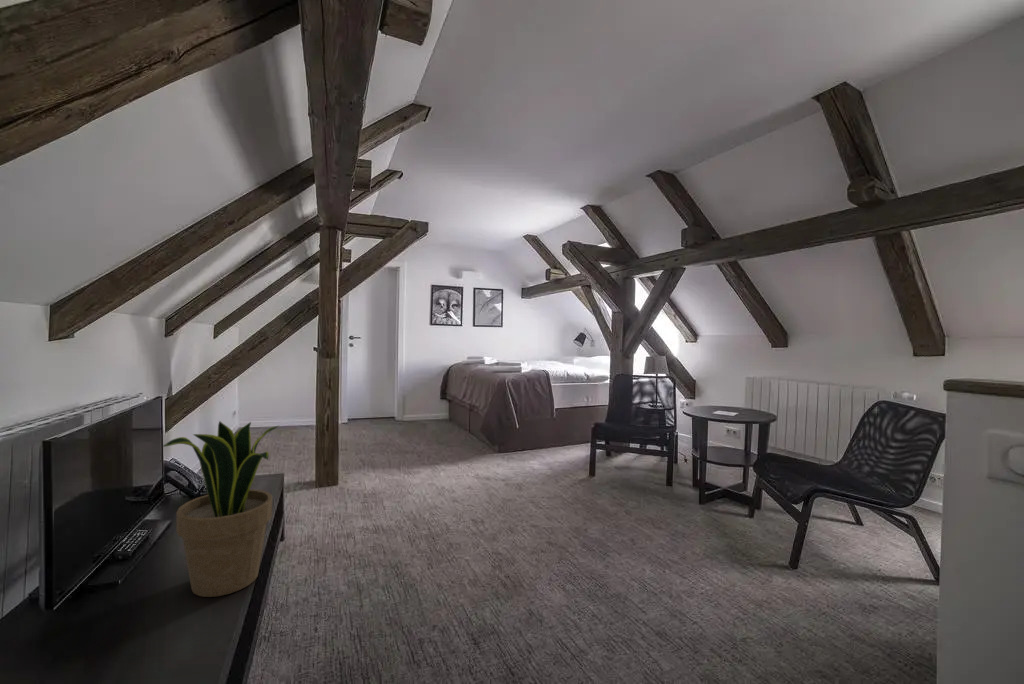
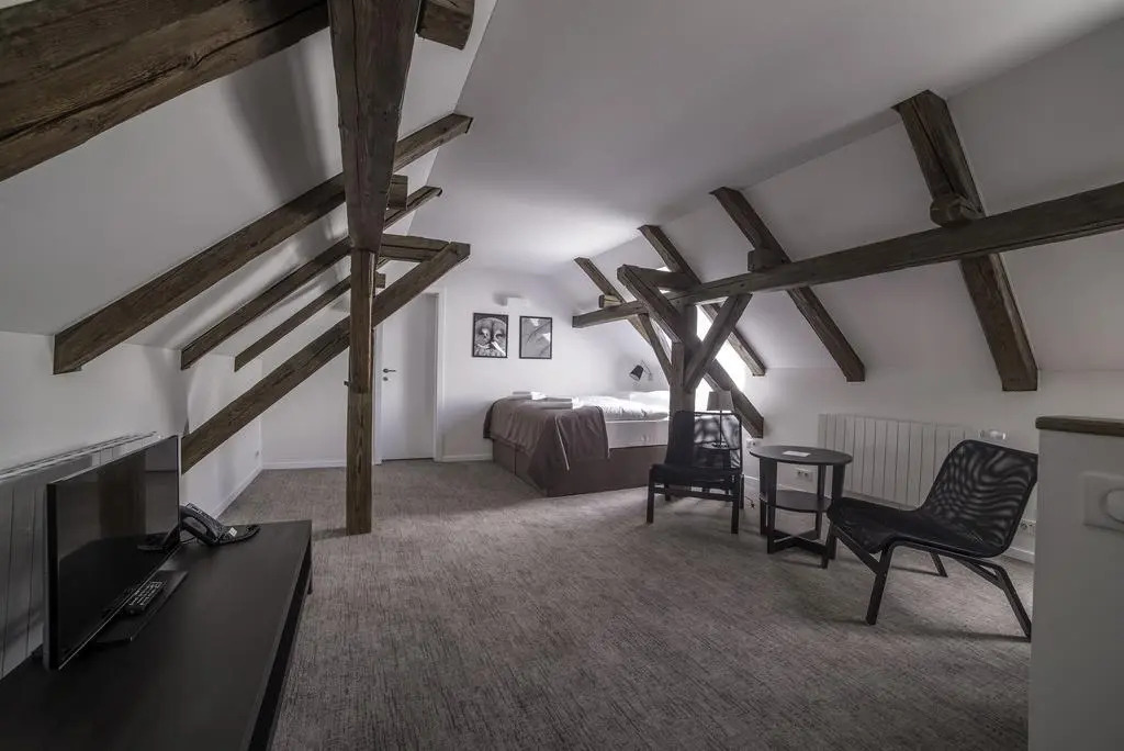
- potted plant [162,420,279,598]
